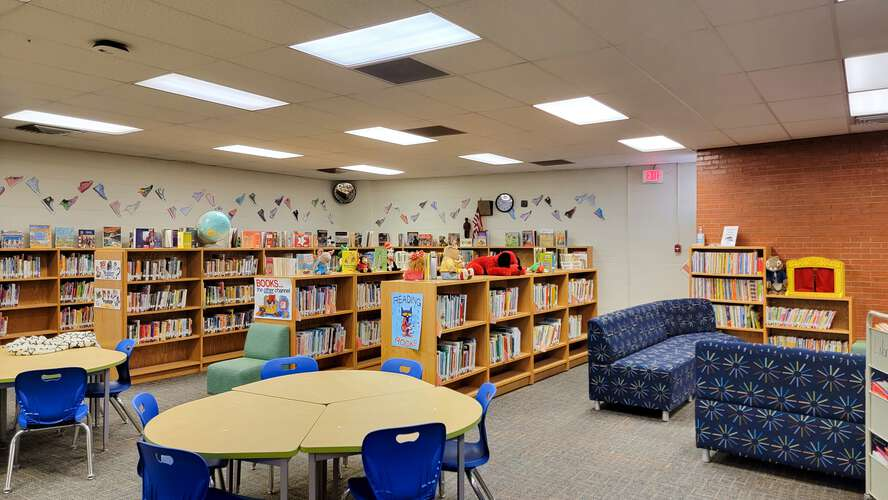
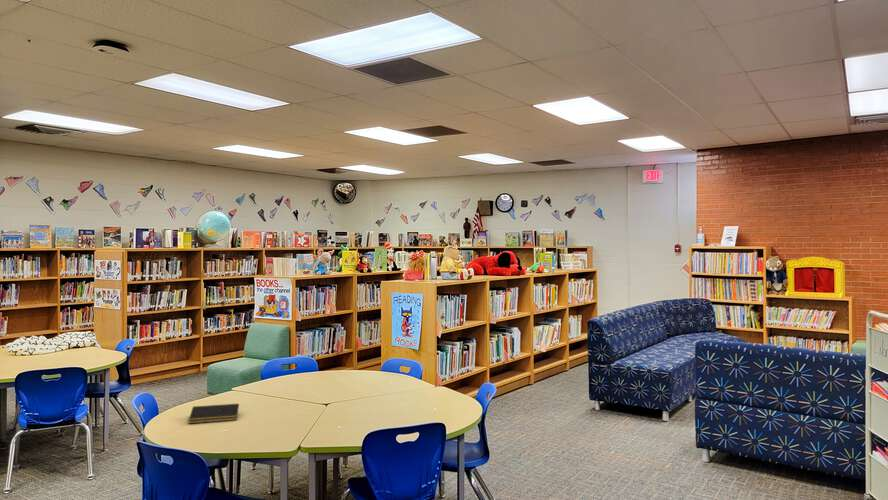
+ notepad [187,403,240,425]
